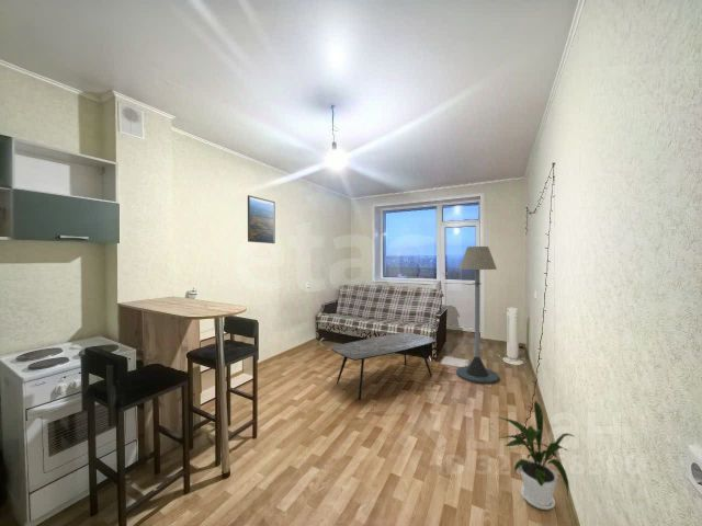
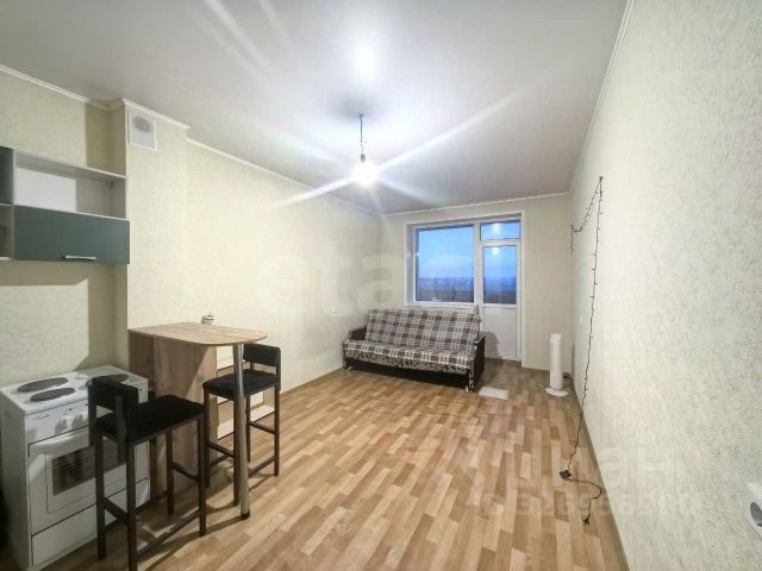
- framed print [247,194,276,244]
- house plant [497,400,576,511]
- floor lamp [455,245,500,385]
- coffee table [330,332,437,401]
